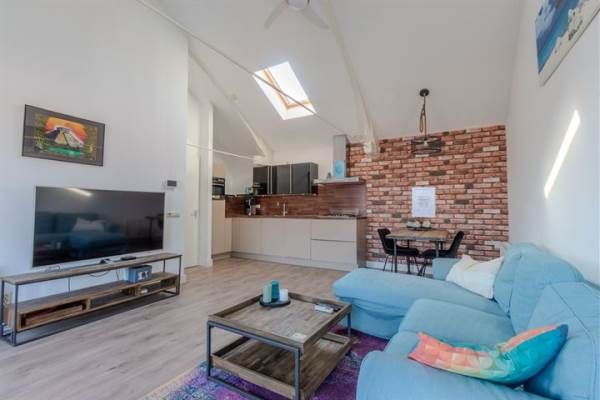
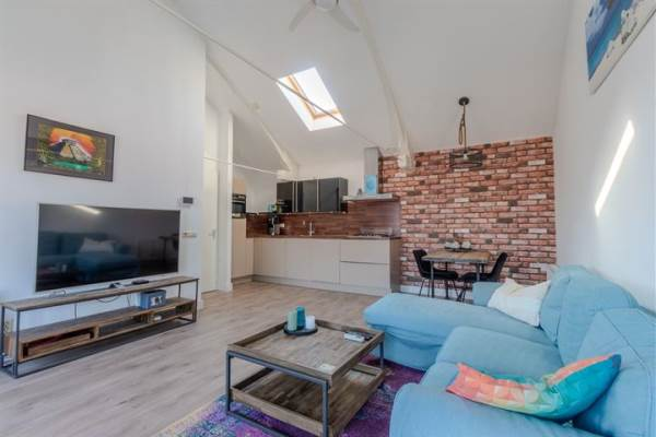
- wall art [411,186,436,218]
